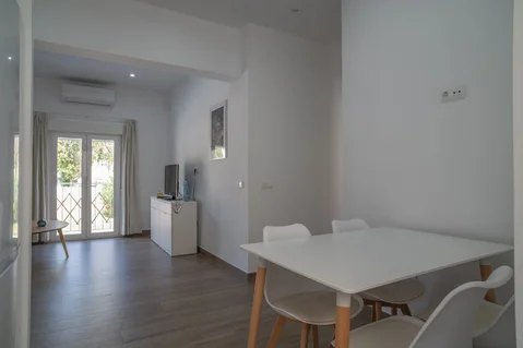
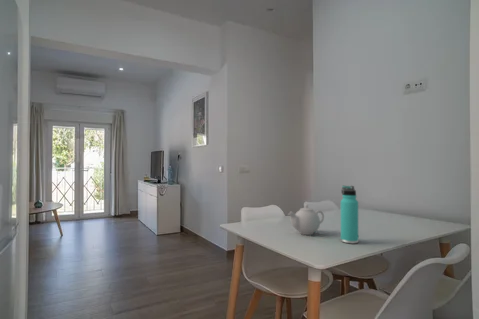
+ teapot [287,203,325,236]
+ thermos bottle [340,185,359,244]
